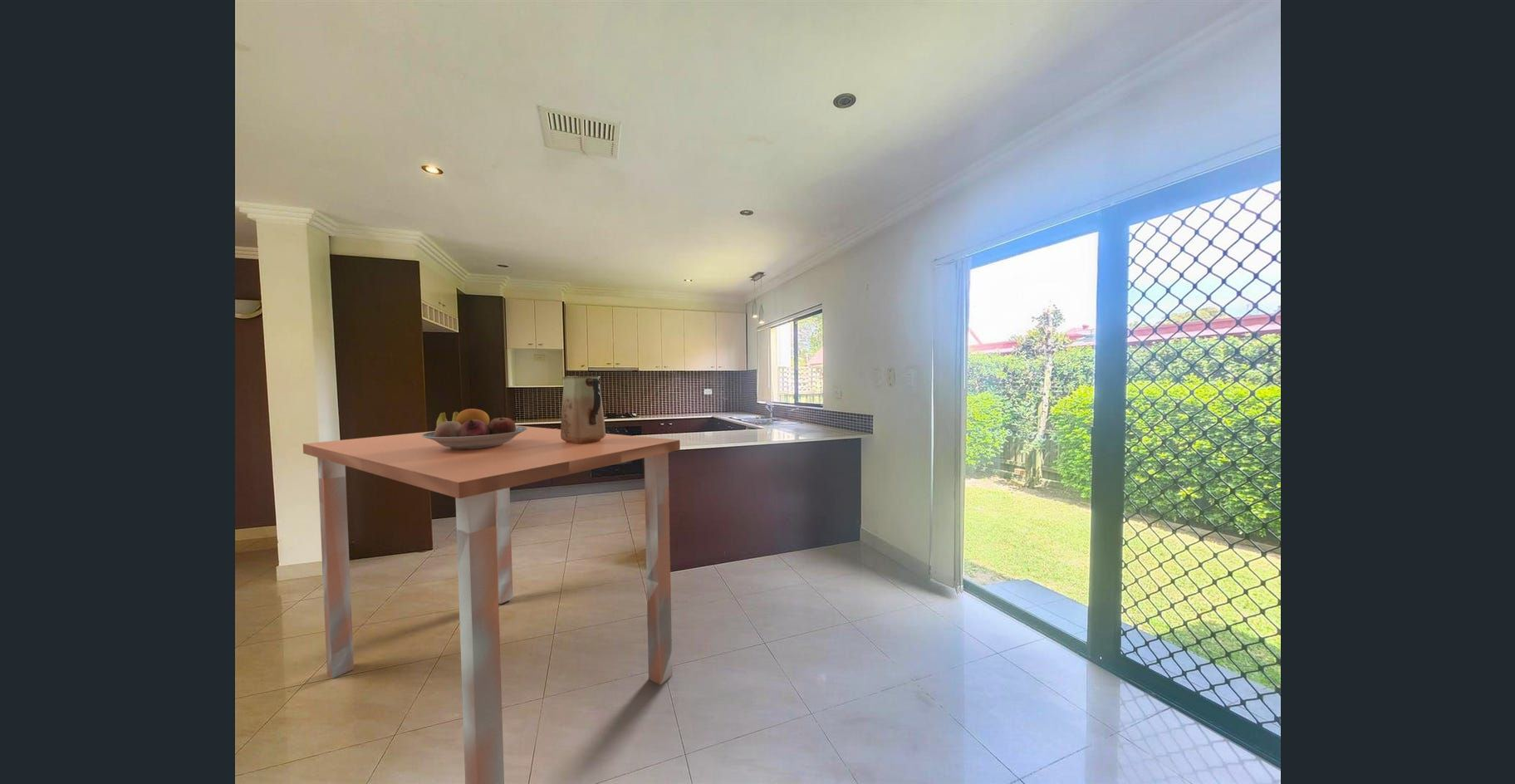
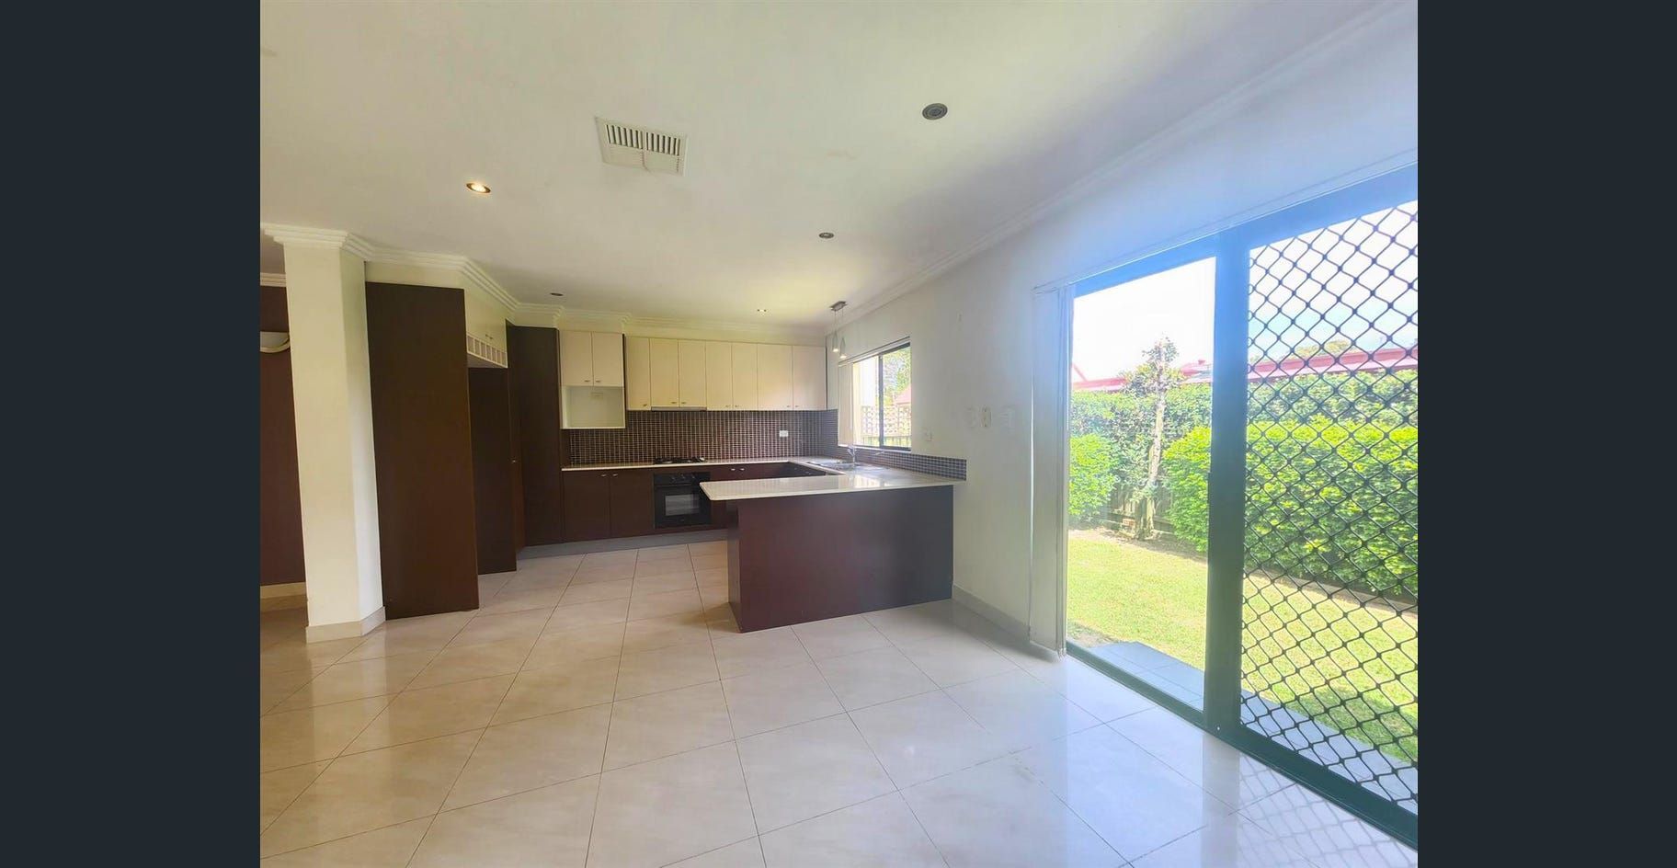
- vase [560,375,606,443]
- fruit bowl [422,408,527,450]
- dining table [302,424,681,784]
